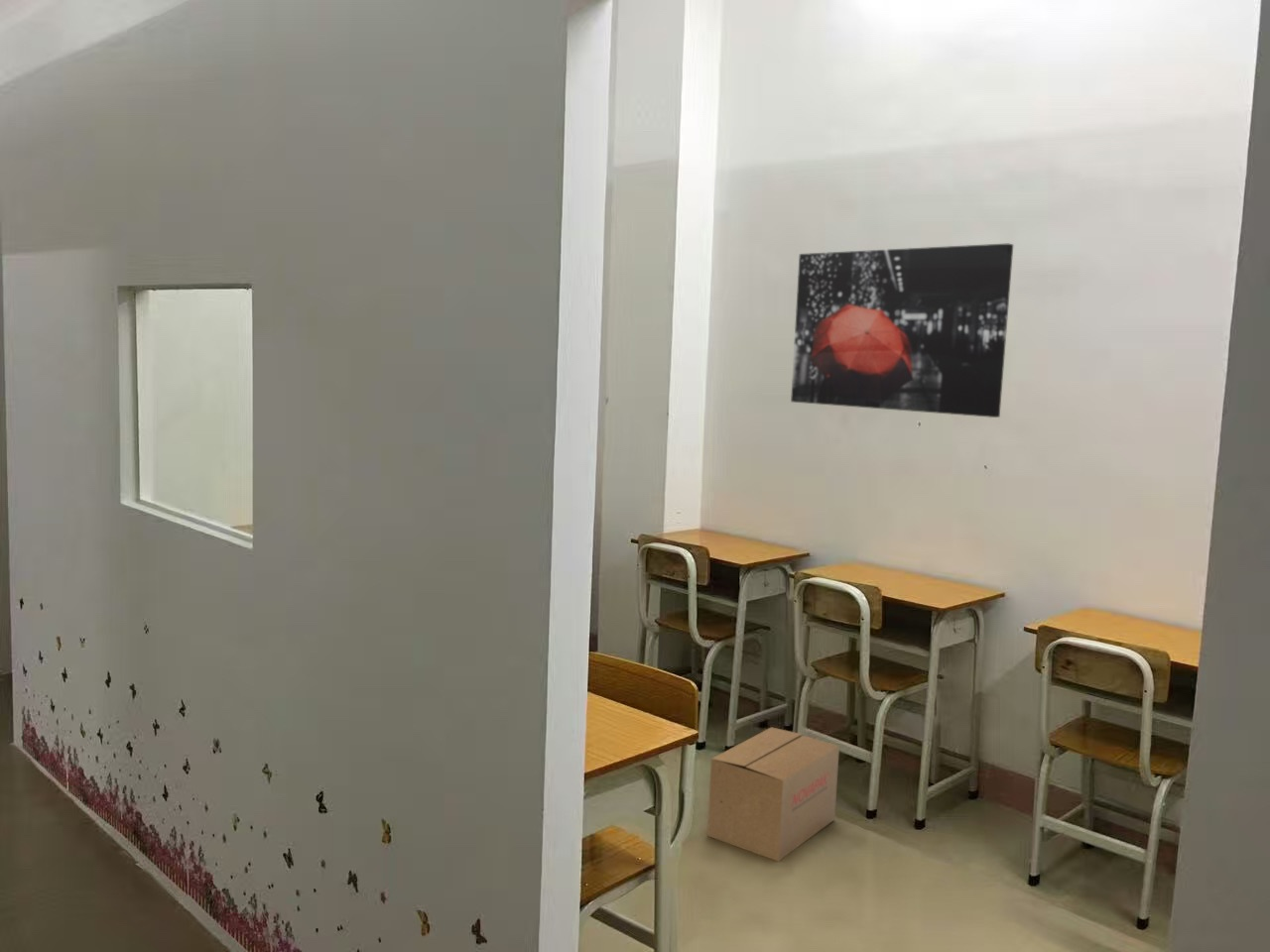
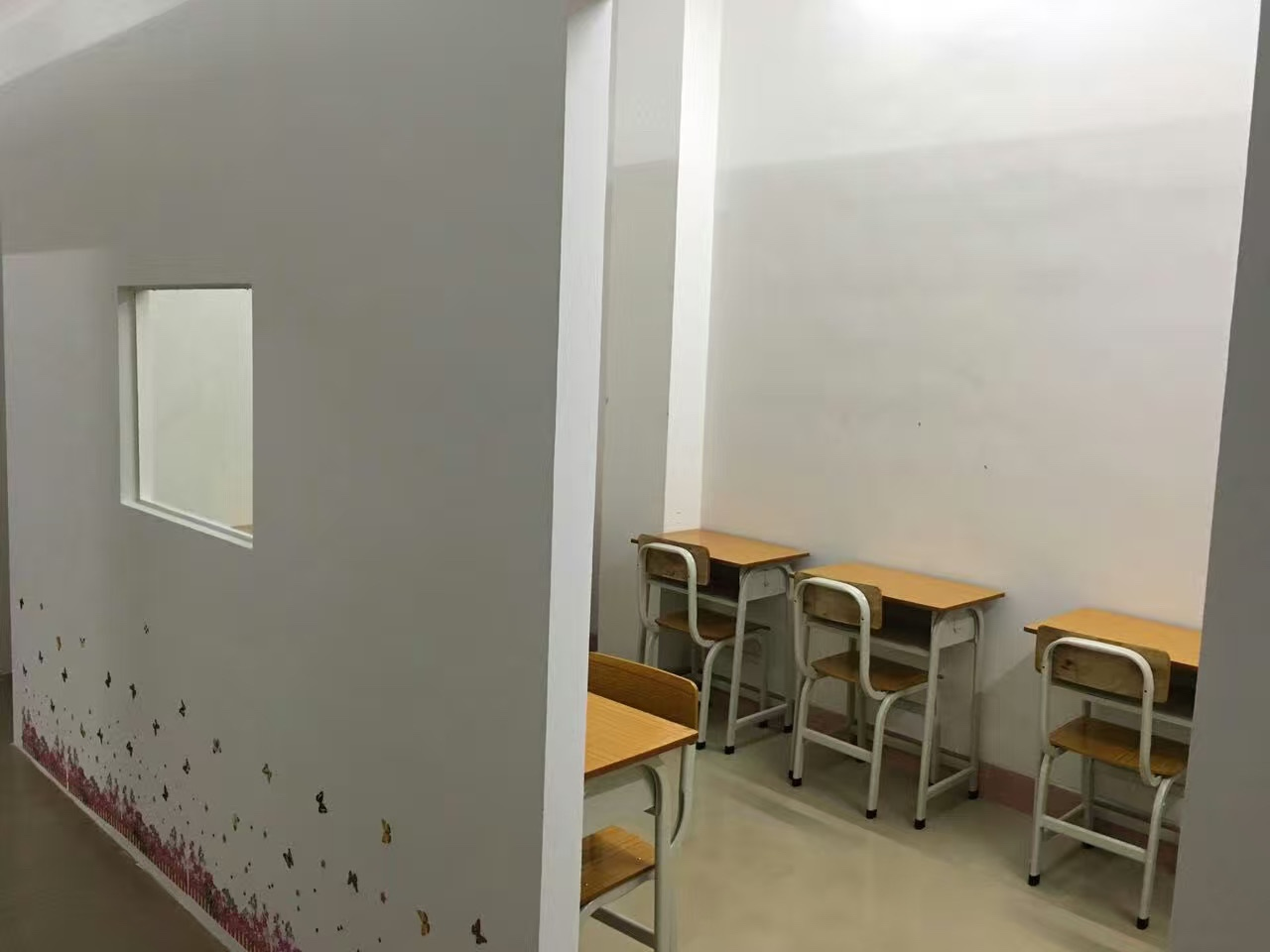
- wall art [790,243,1014,418]
- cardboard box [706,726,840,863]
